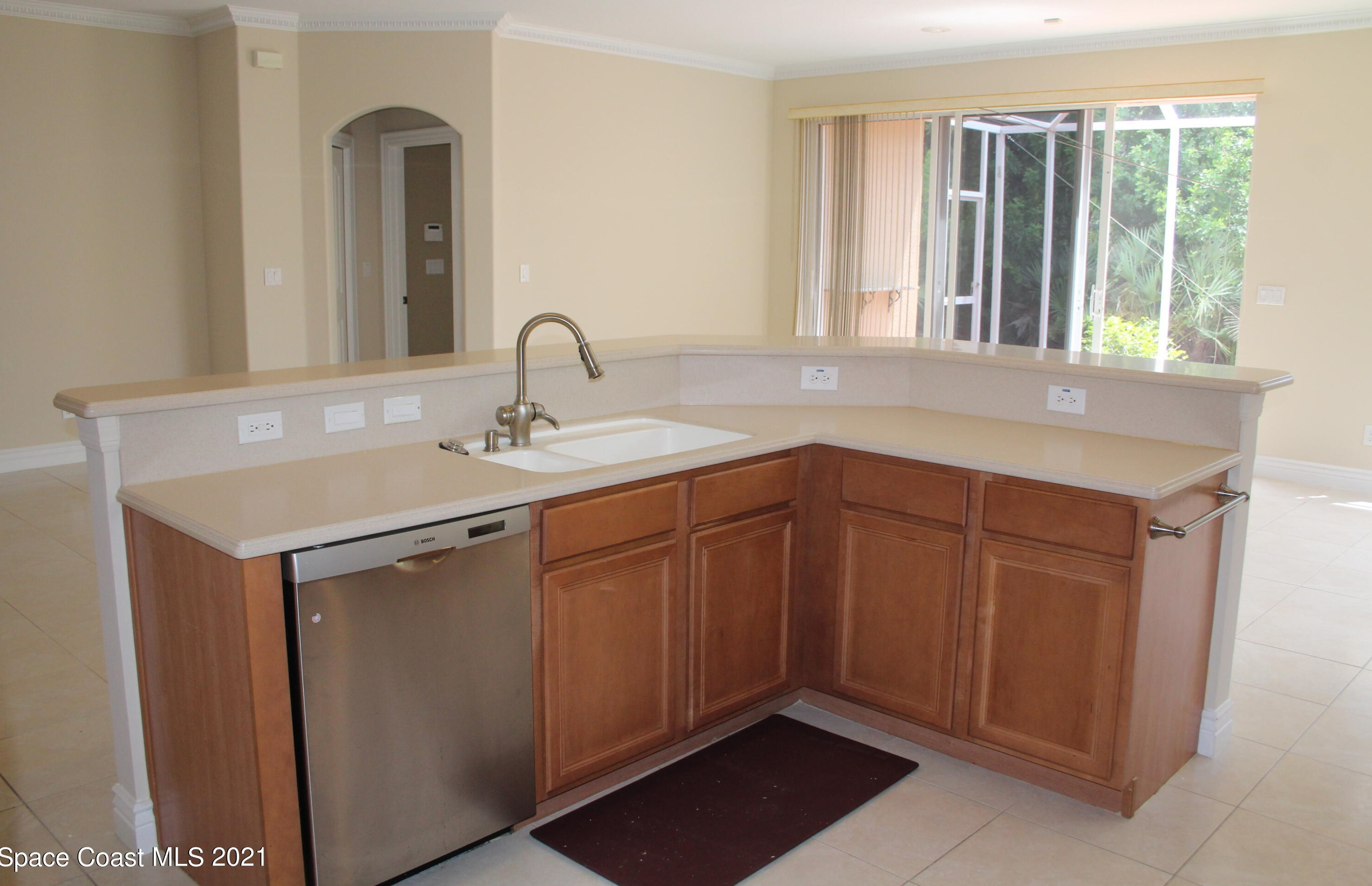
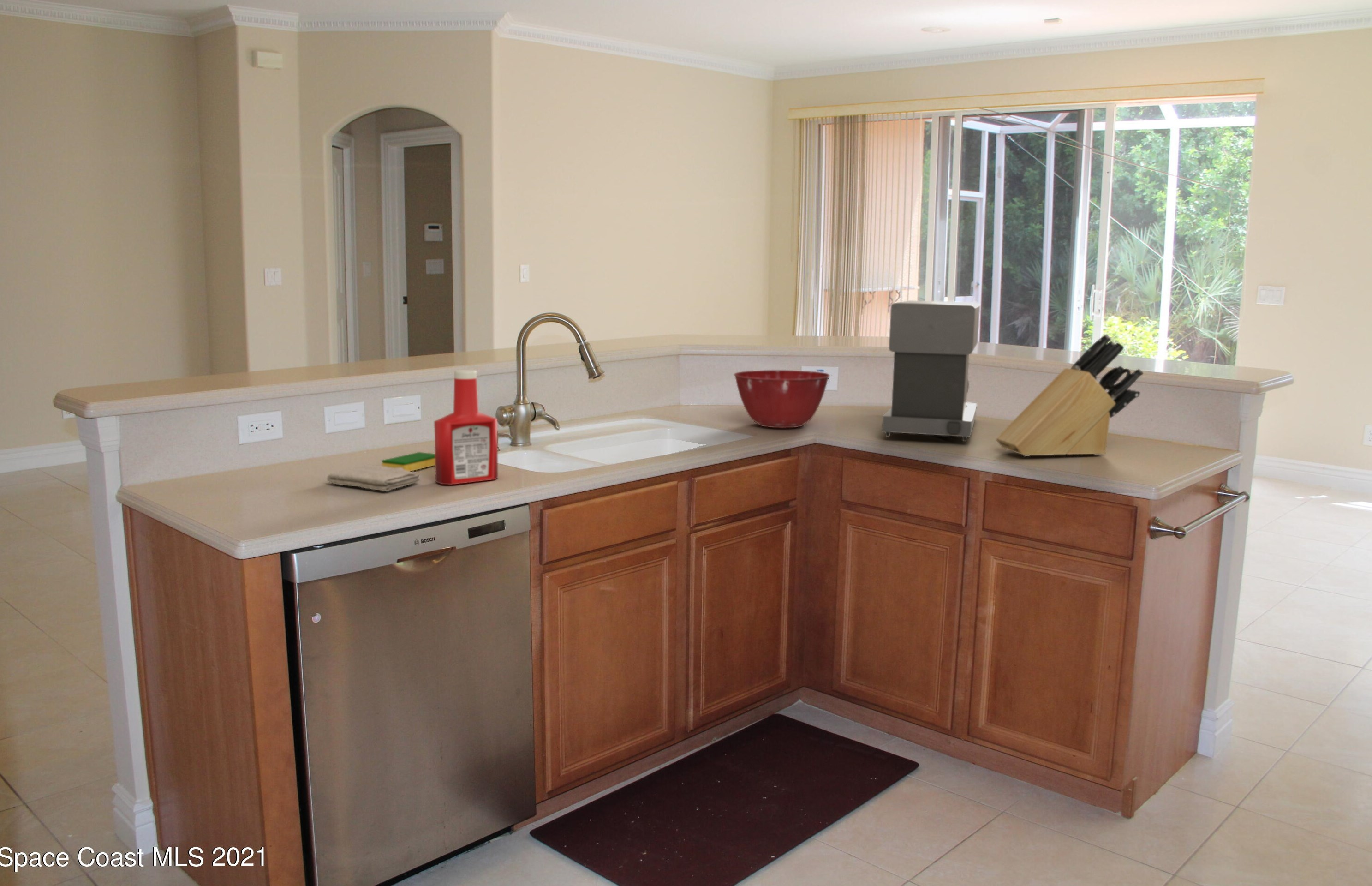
+ coffee maker [882,300,980,442]
+ washcloth [327,464,421,492]
+ mixing bowl [734,370,830,429]
+ dish sponge [381,452,435,472]
+ knife block [995,334,1144,457]
+ soap bottle [434,369,498,485]
